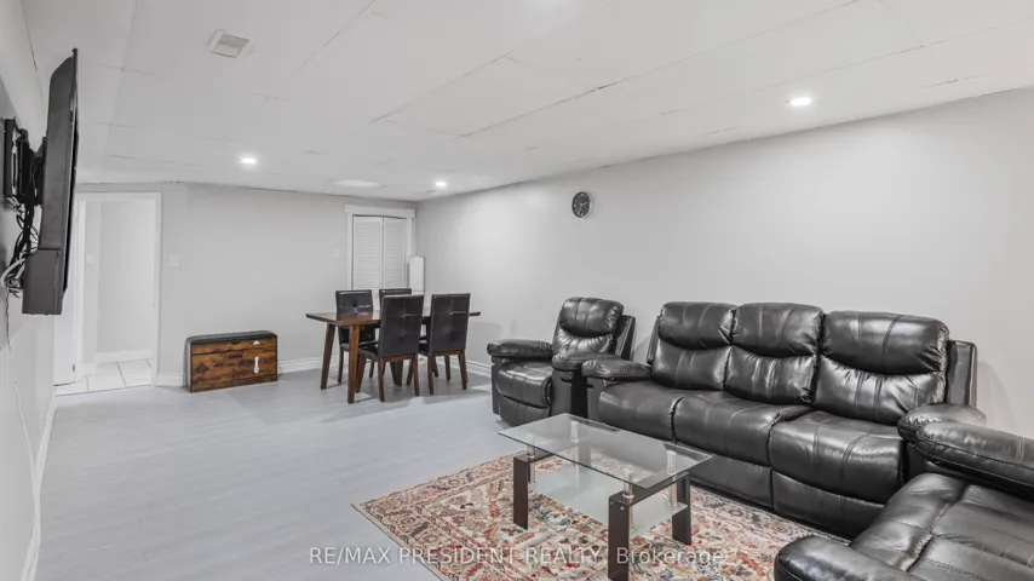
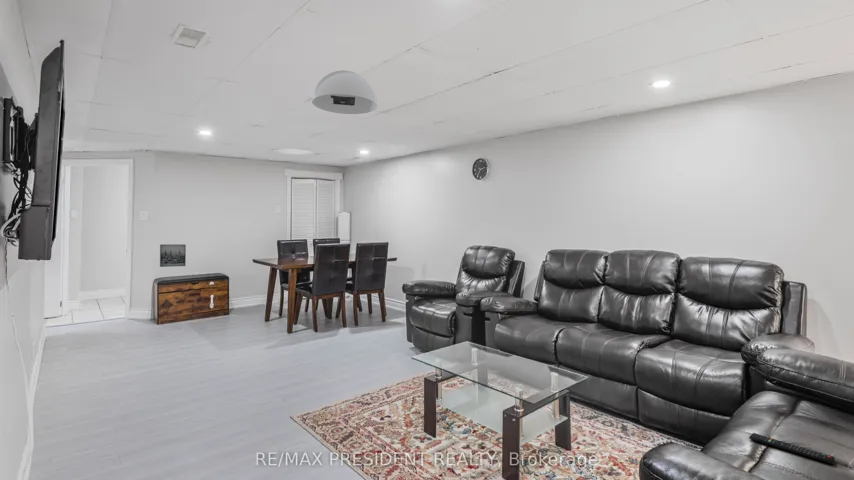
+ wall art [159,244,187,268]
+ ceiling light [311,69,378,115]
+ remote control [748,432,836,465]
